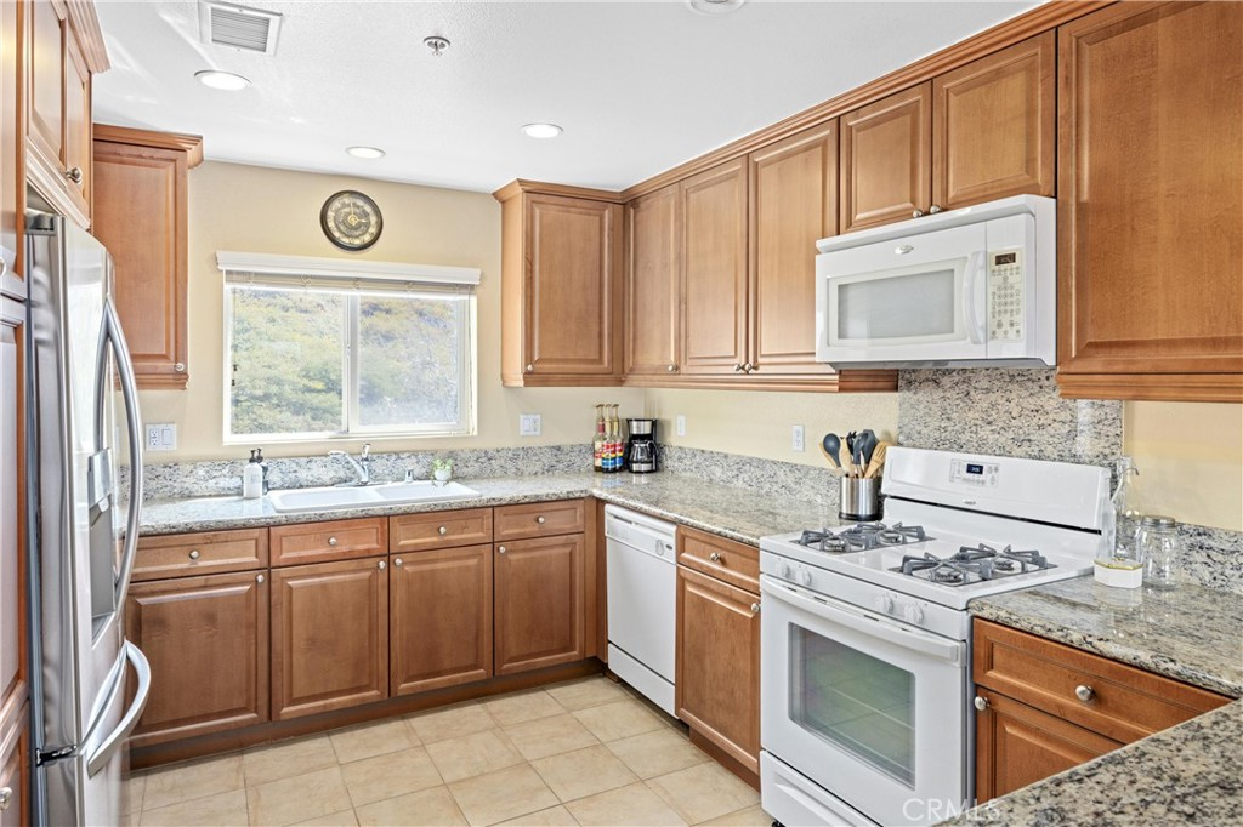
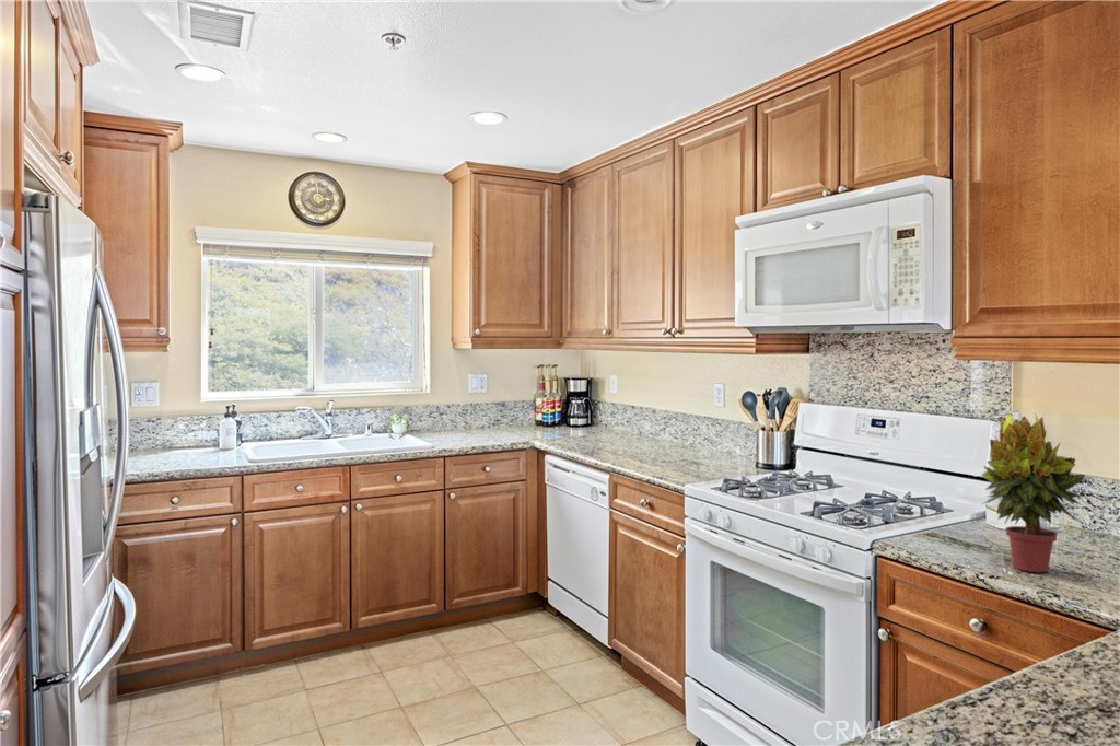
+ potted plant [981,412,1088,573]
